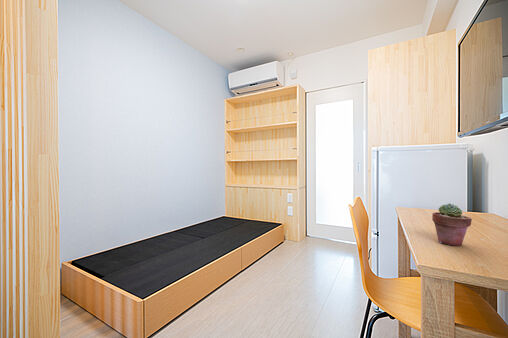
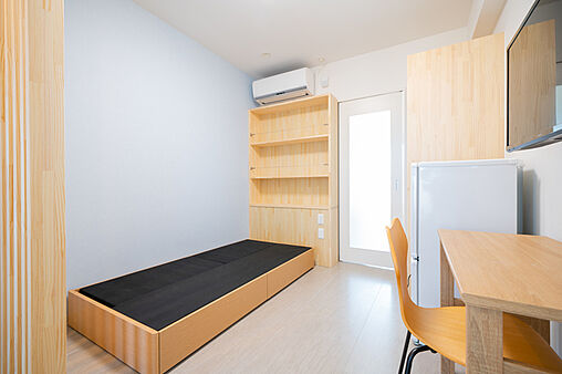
- potted succulent [431,203,473,247]
